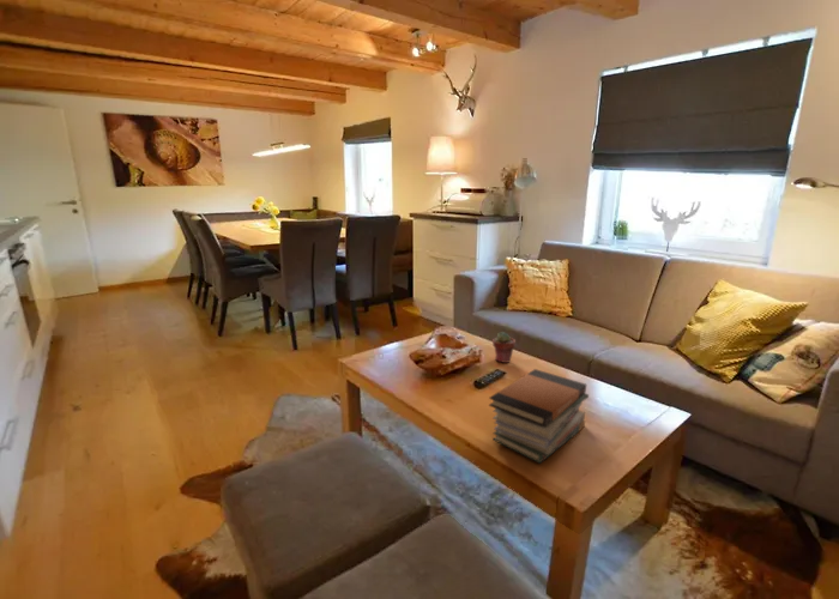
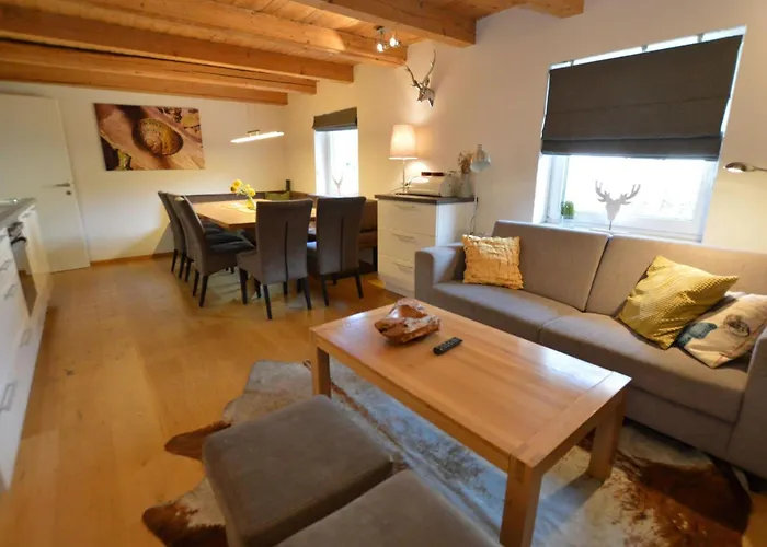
- potted succulent [491,331,517,364]
- book stack [488,368,590,465]
